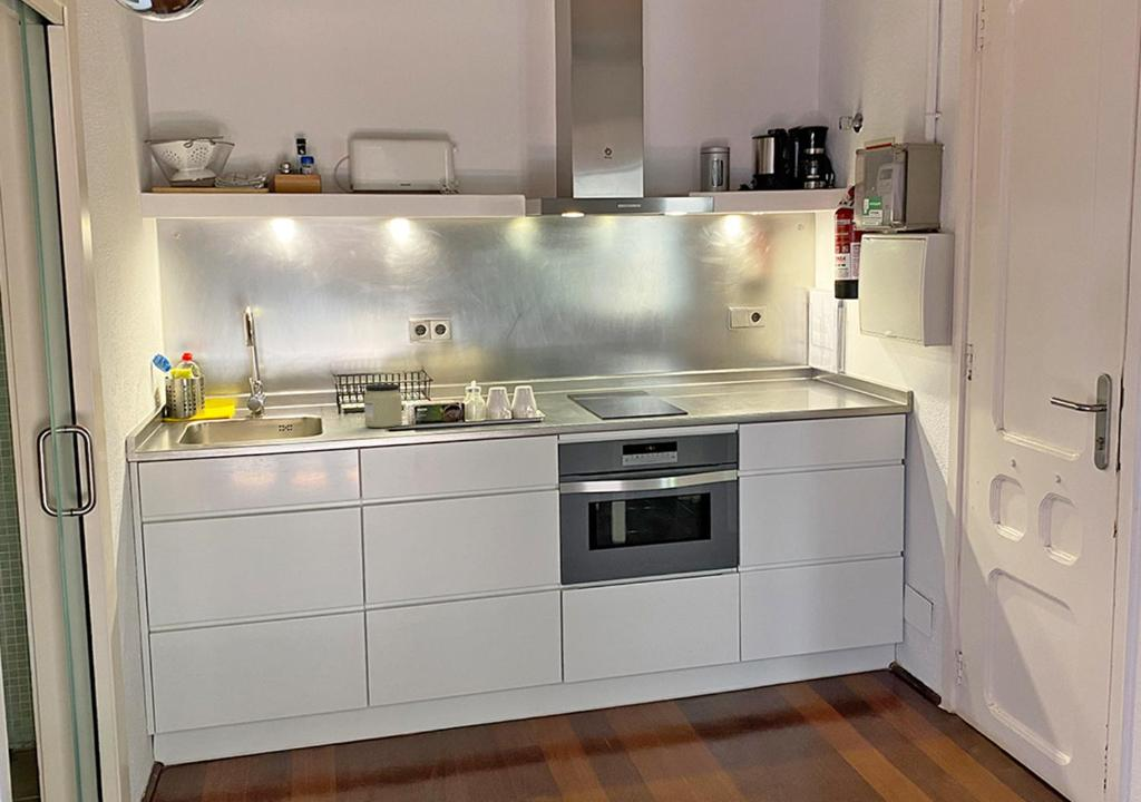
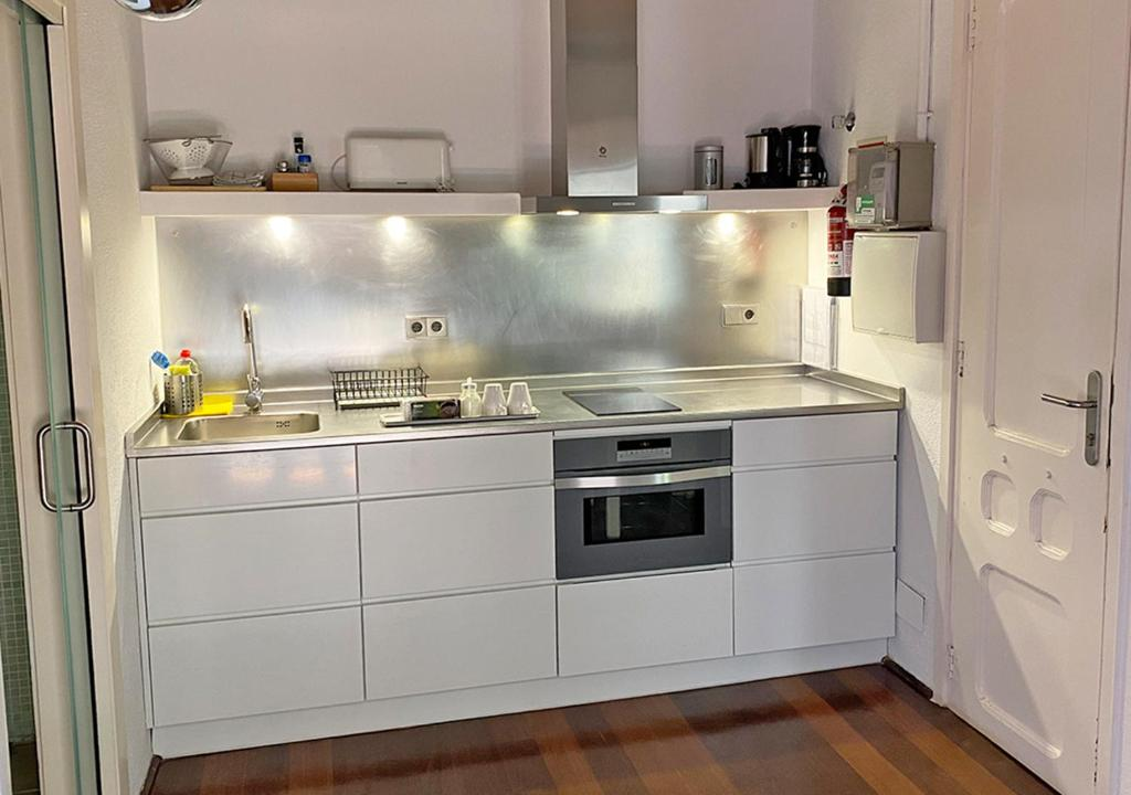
- jar [363,383,403,429]
